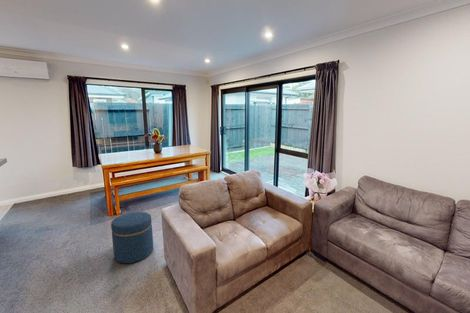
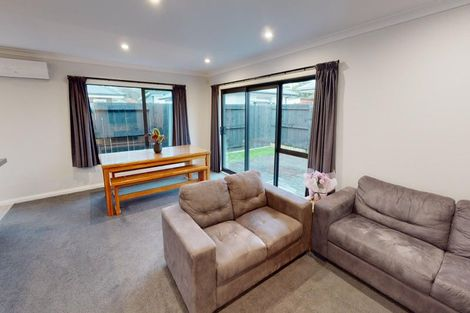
- ottoman [110,211,154,264]
